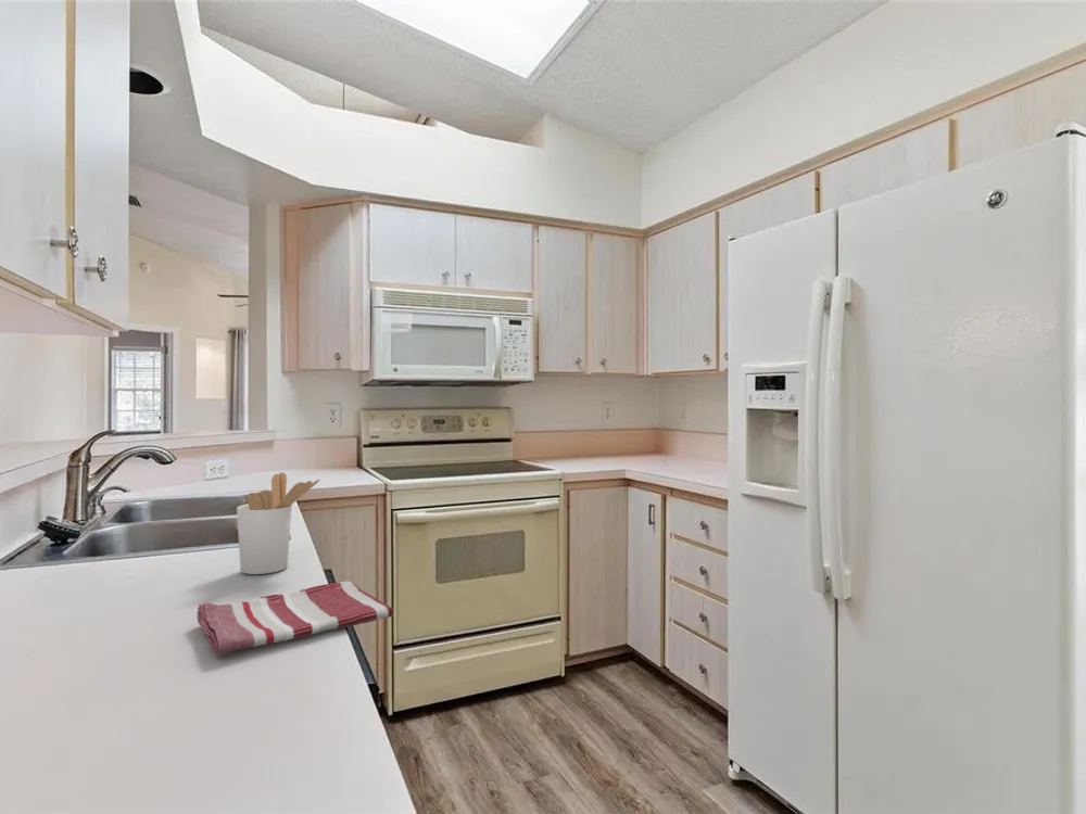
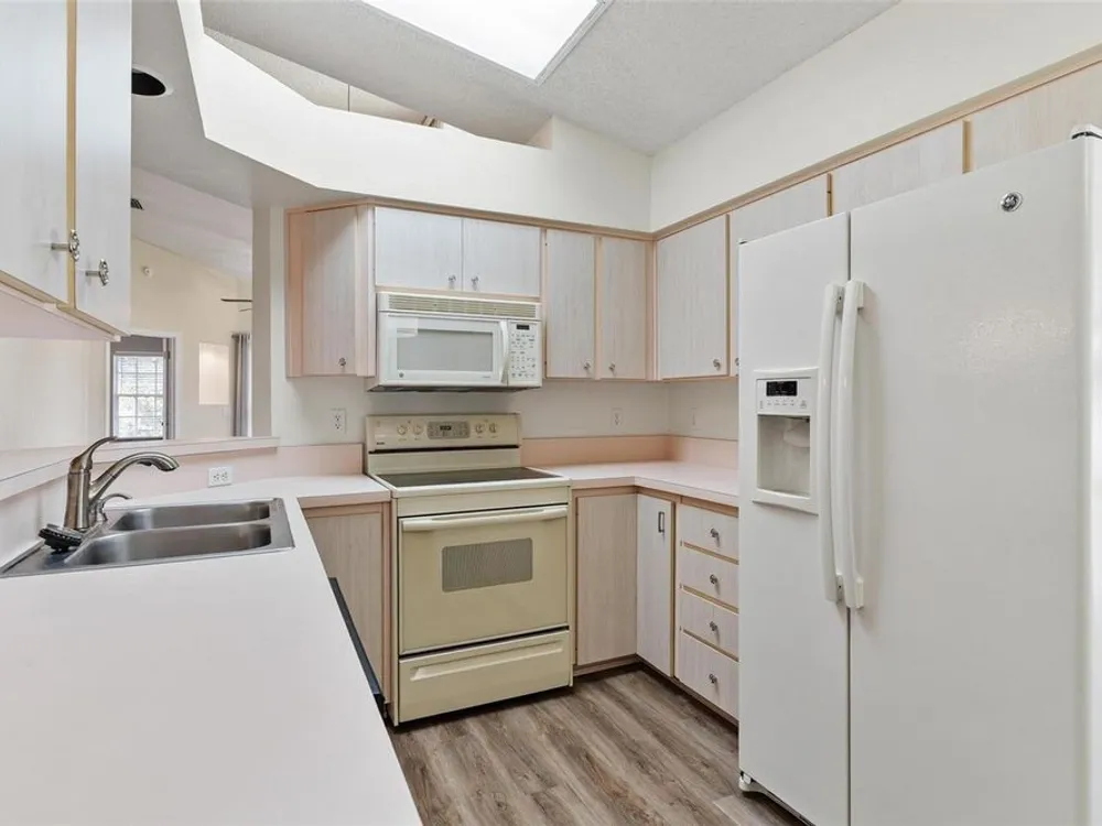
- dish towel [197,581,394,656]
- utensil holder [236,471,320,575]
